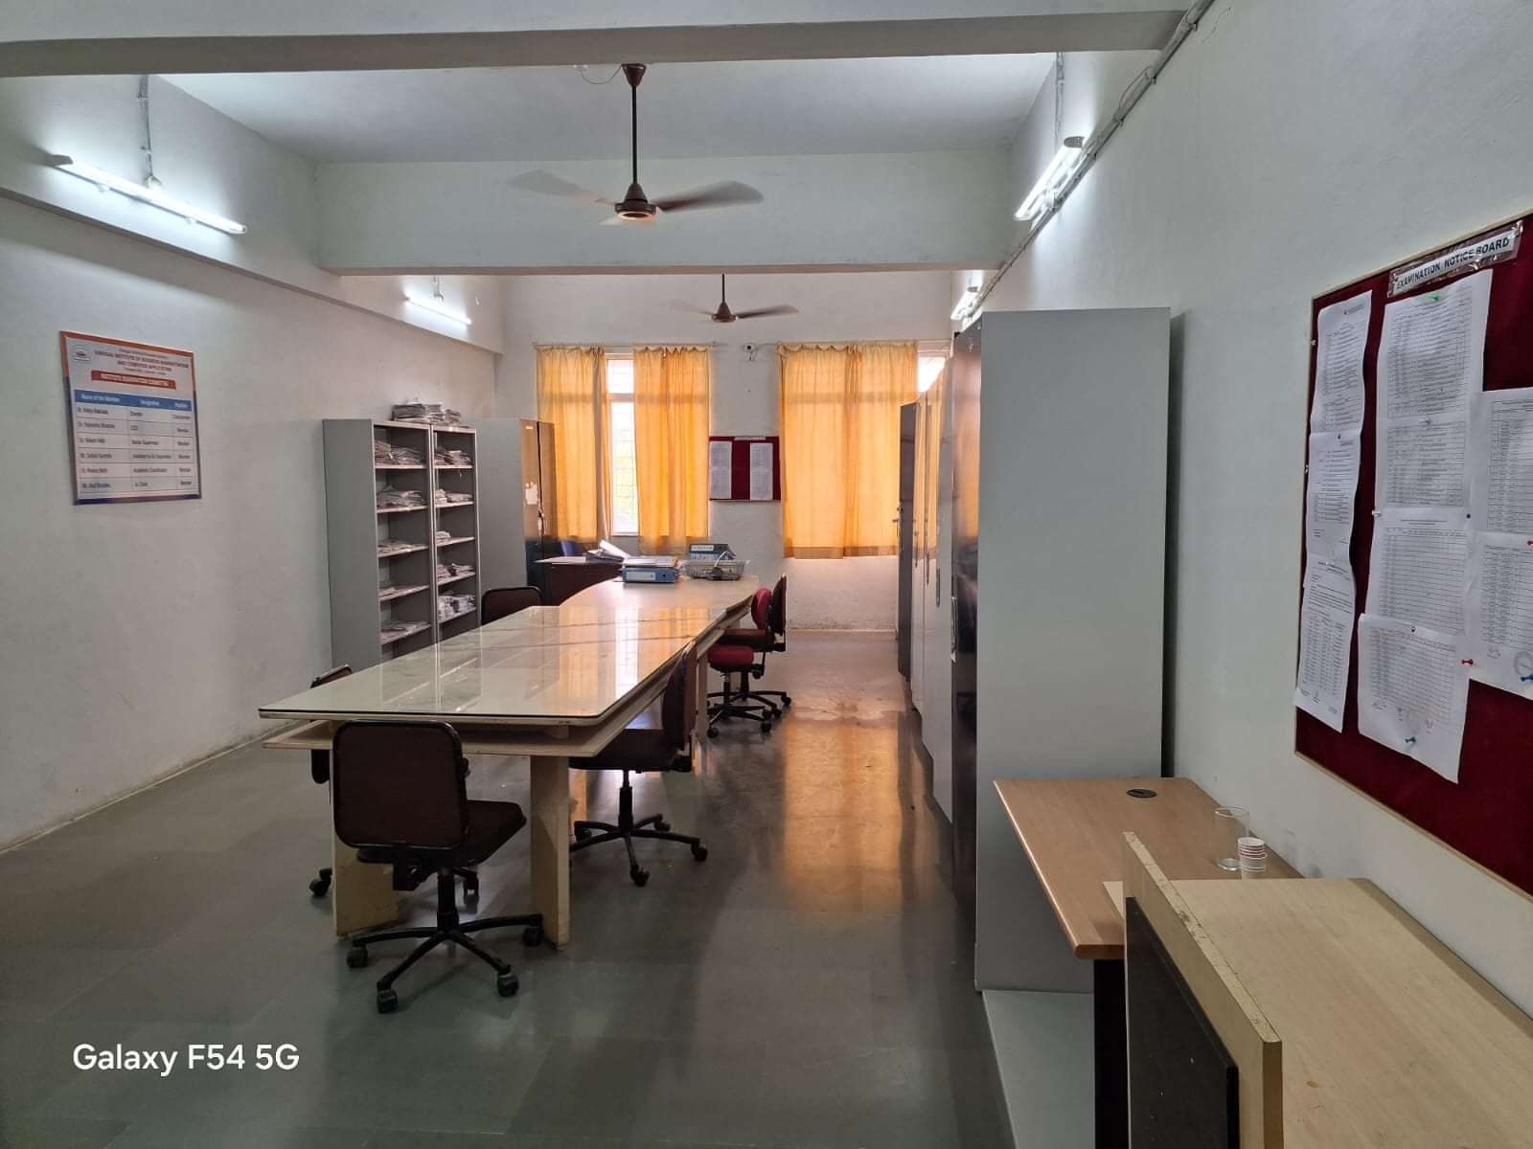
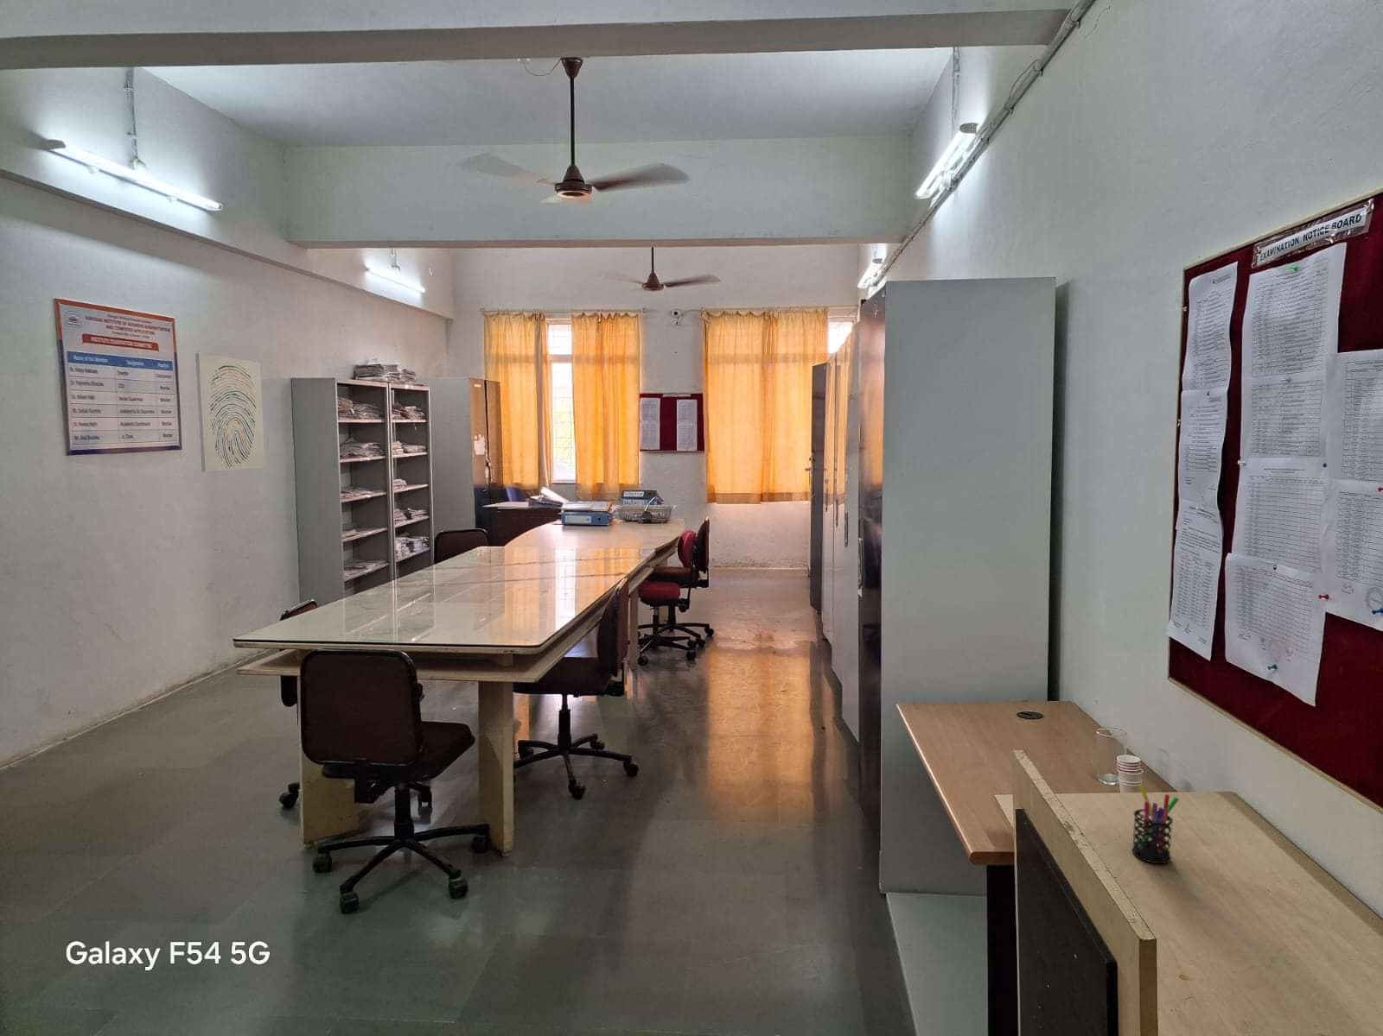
+ pen holder [1130,785,1179,864]
+ wall art [195,353,266,472]
